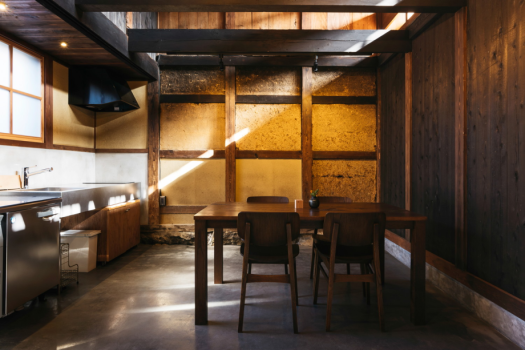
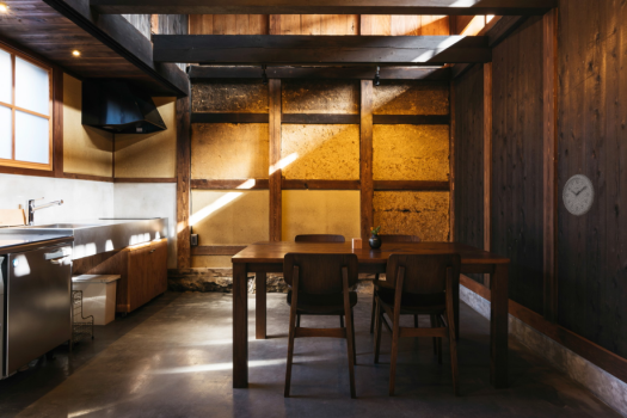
+ wall clock [561,173,596,217]
